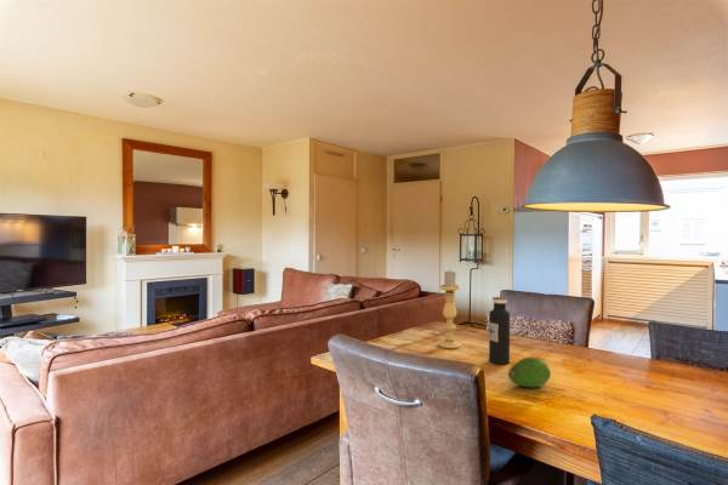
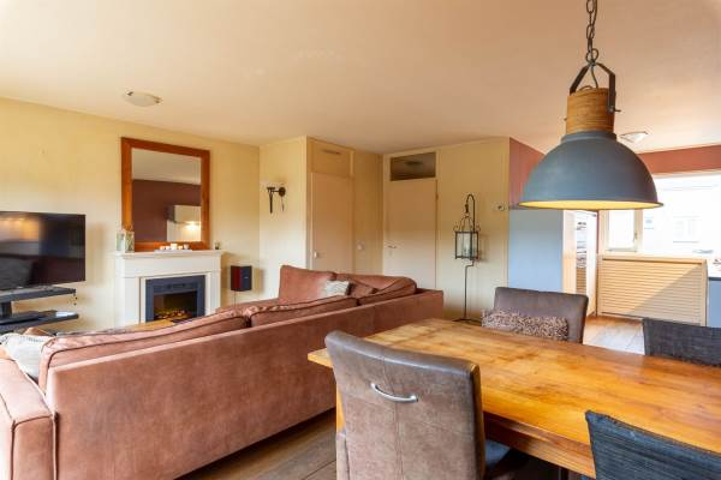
- fruit [507,356,552,389]
- candle holder [438,269,461,349]
- water bottle [488,296,511,366]
